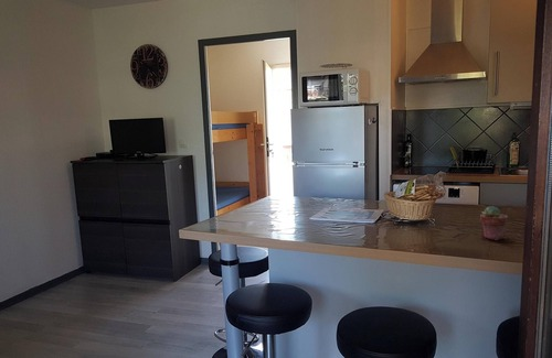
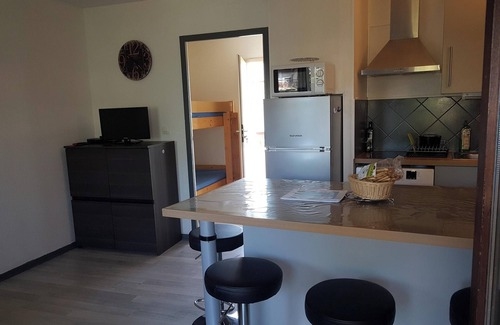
- potted succulent [479,205,509,241]
